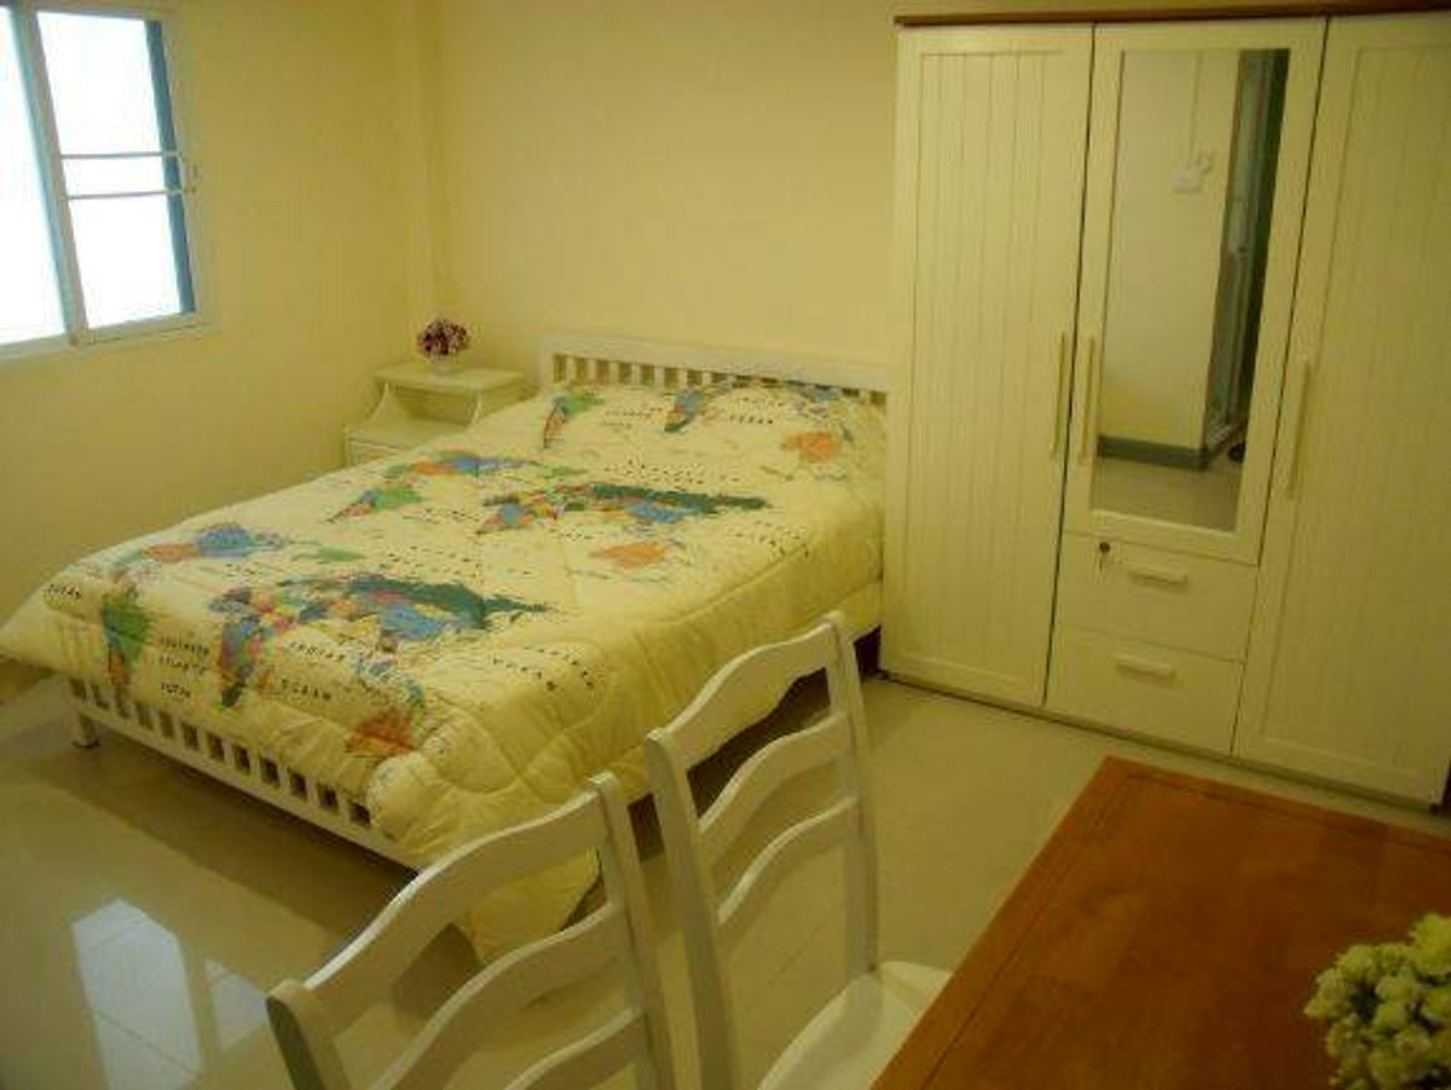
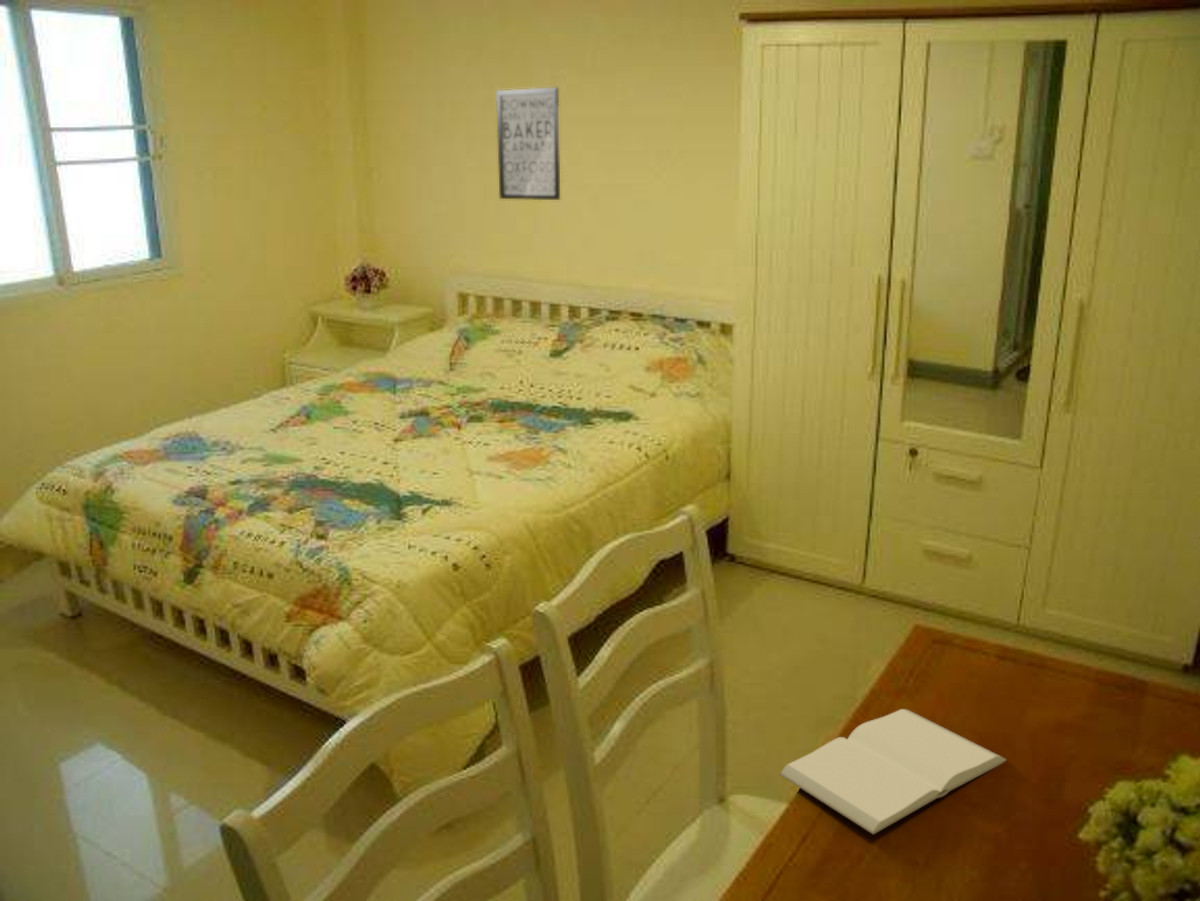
+ book [778,708,1008,835]
+ wall art [495,86,561,201]
